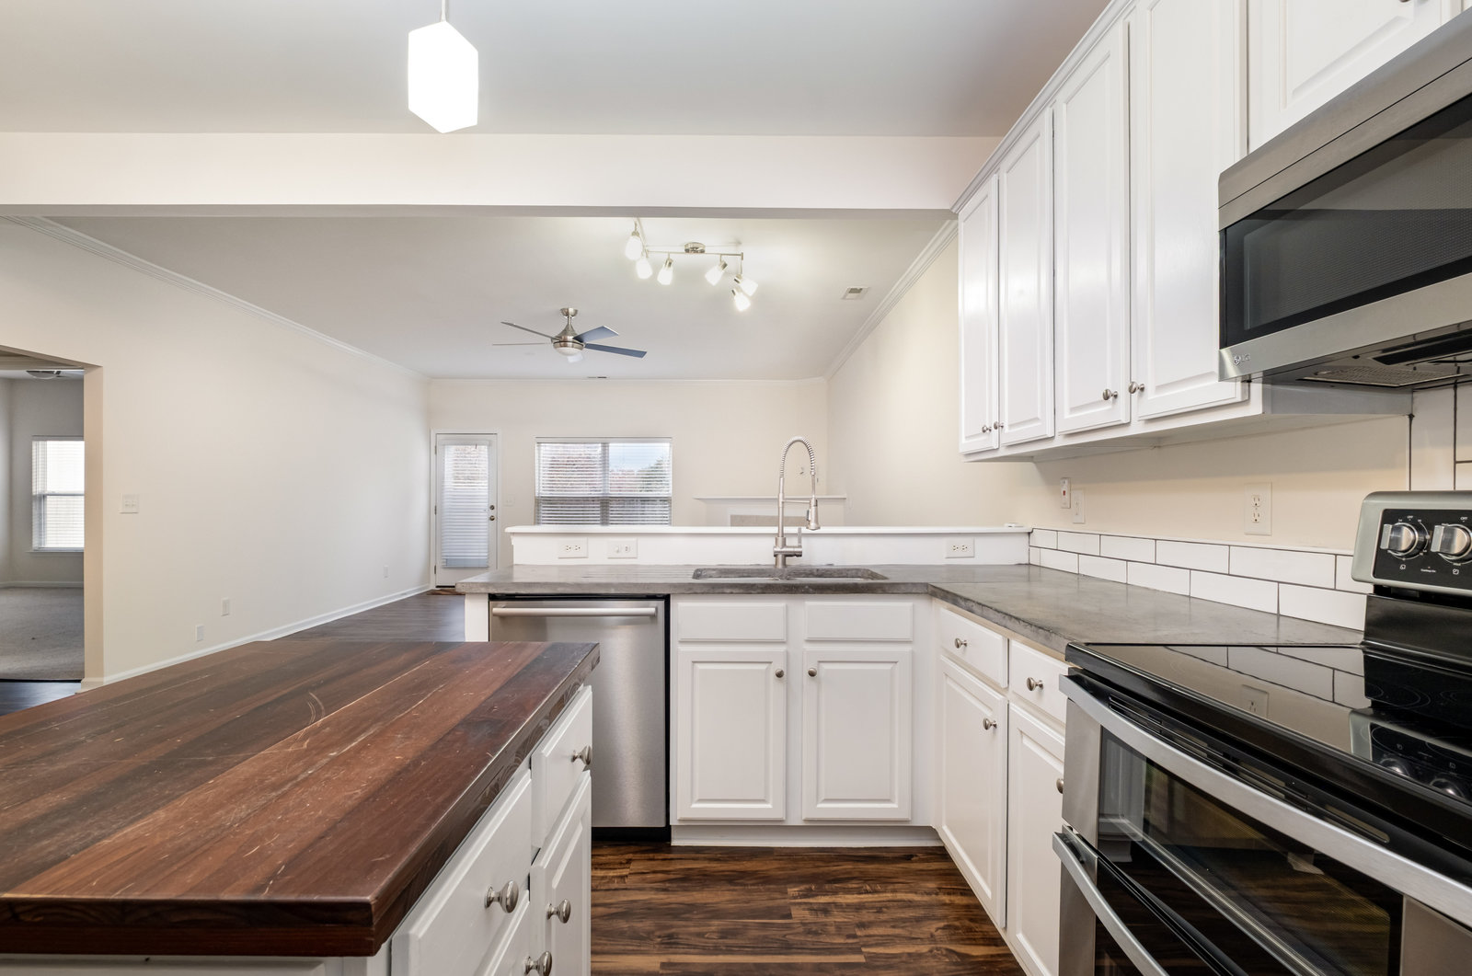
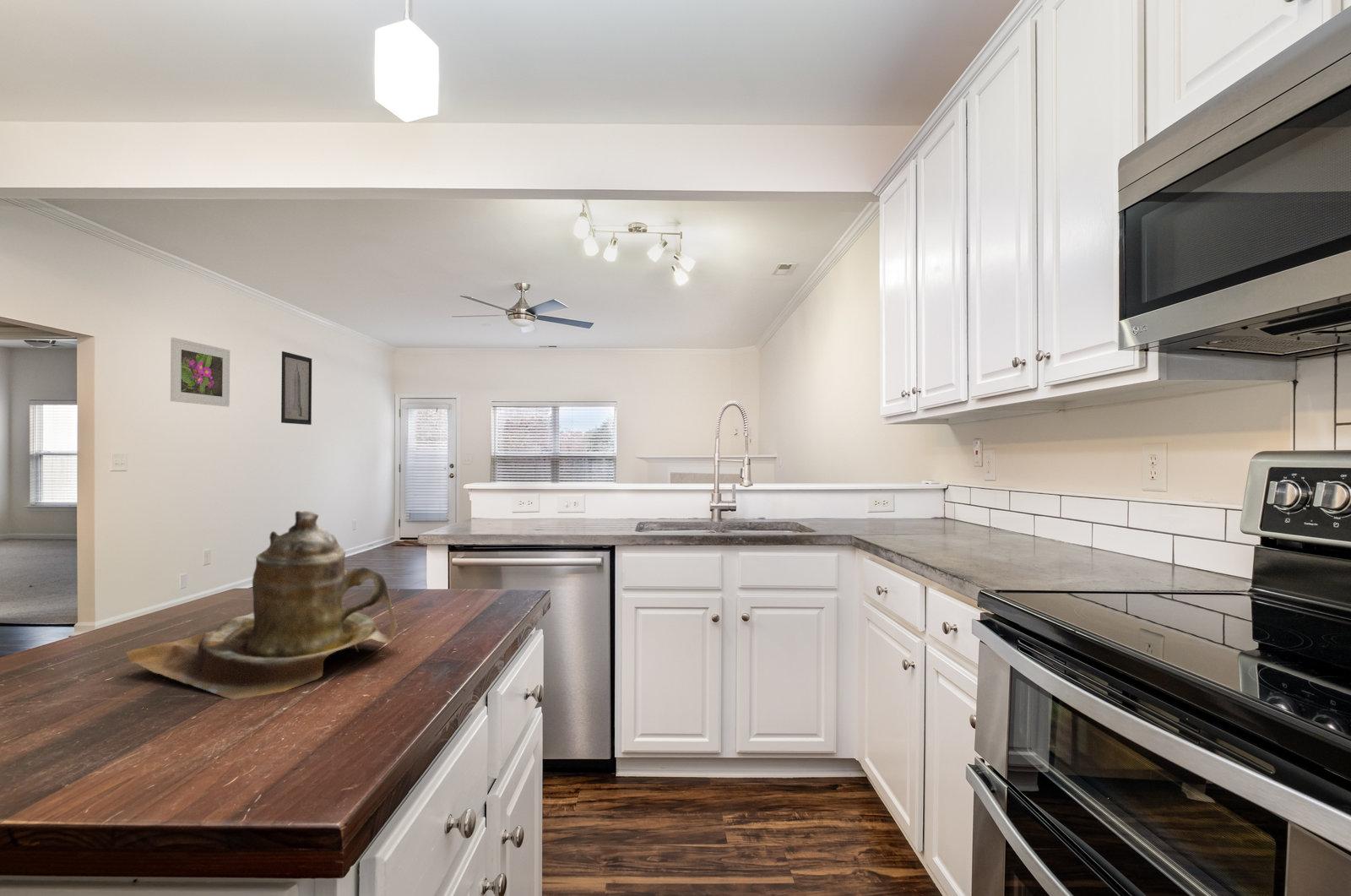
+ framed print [170,337,231,408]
+ wall art [280,350,312,426]
+ teapot [125,510,401,701]
